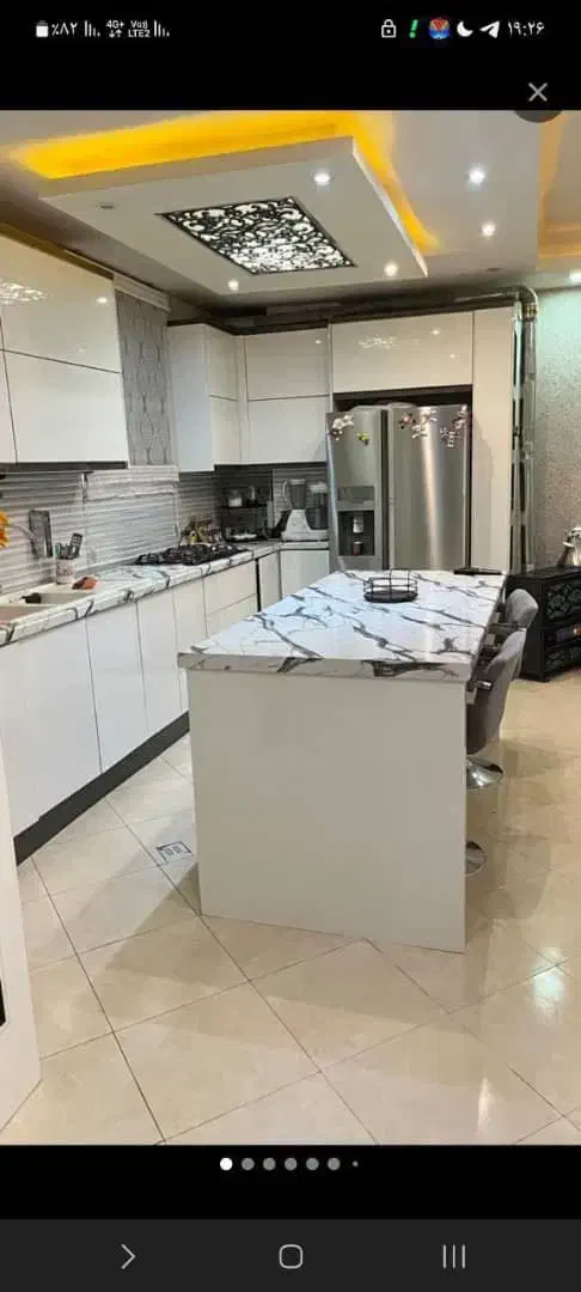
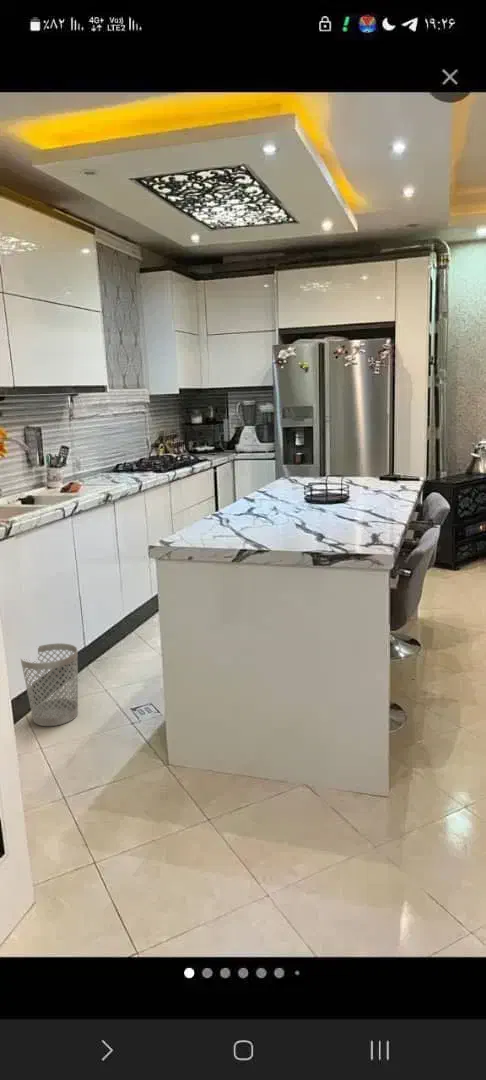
+ wastebasket [20,642,79,727]
